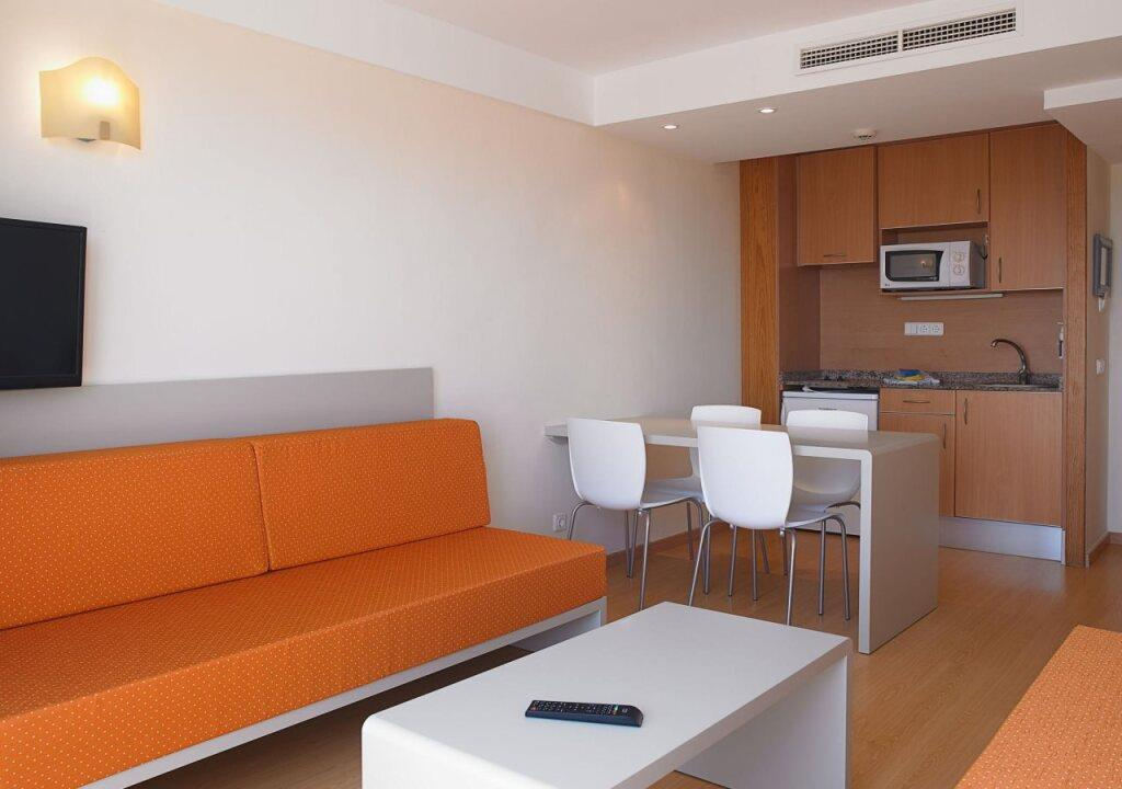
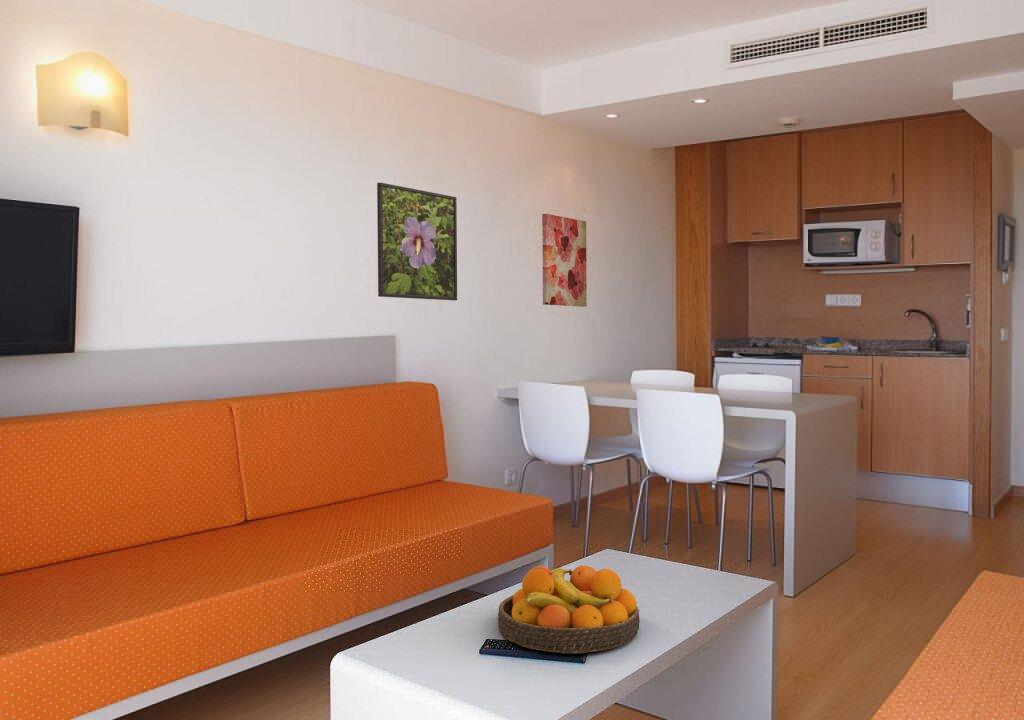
+ wall art [541,213,588,308]
+ fruit bowl [497,564,641,654]
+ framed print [376,181,458,301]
